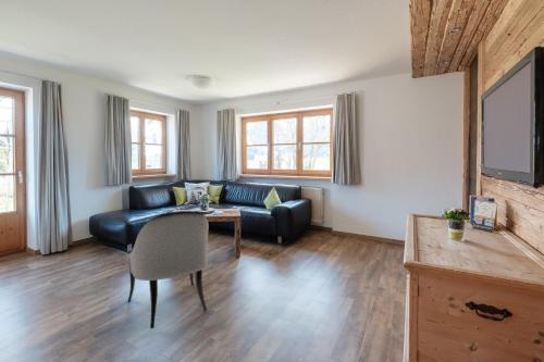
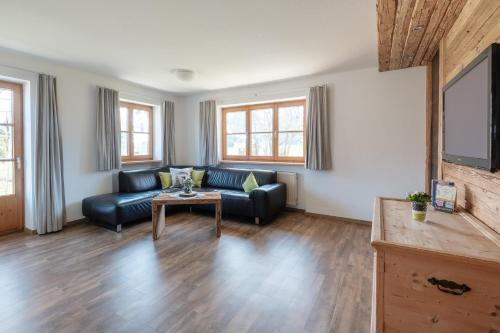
- armchair [127,210,210,329]
